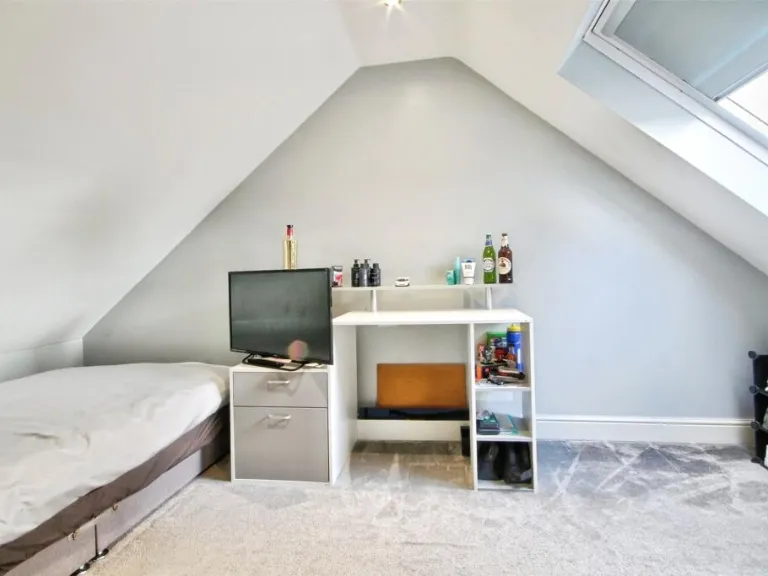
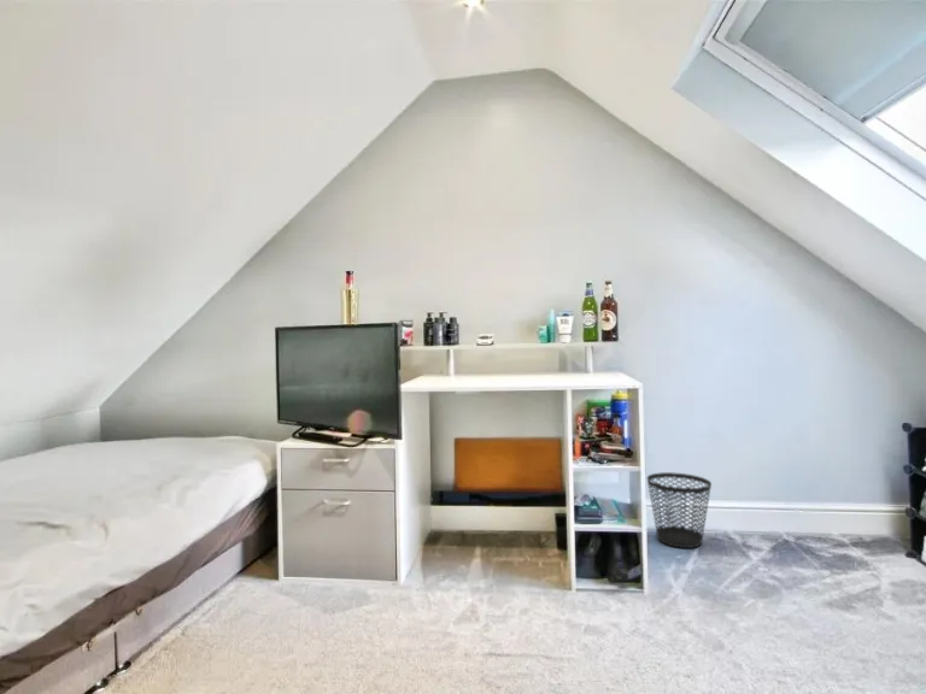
+ wastebasket [646,471,713,549]
